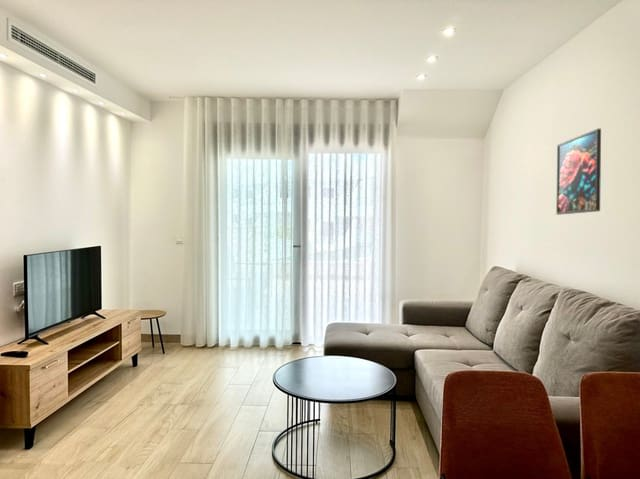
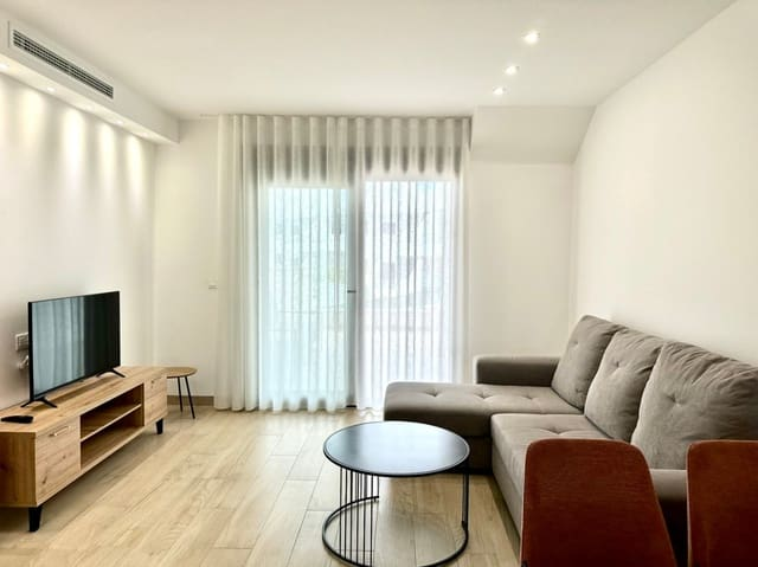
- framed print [555,128,602,216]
